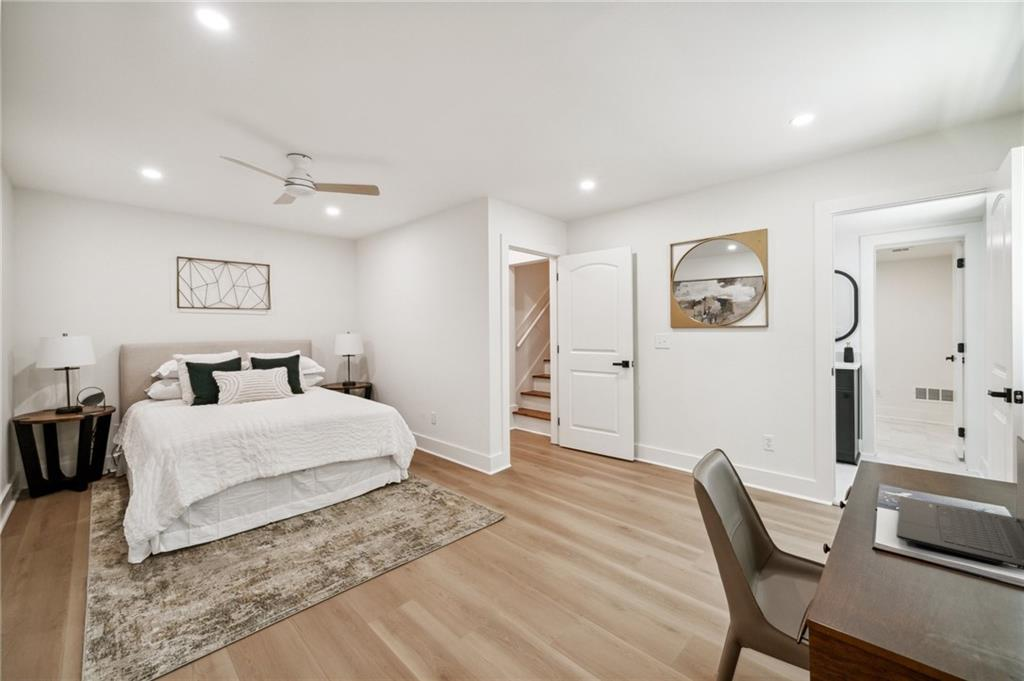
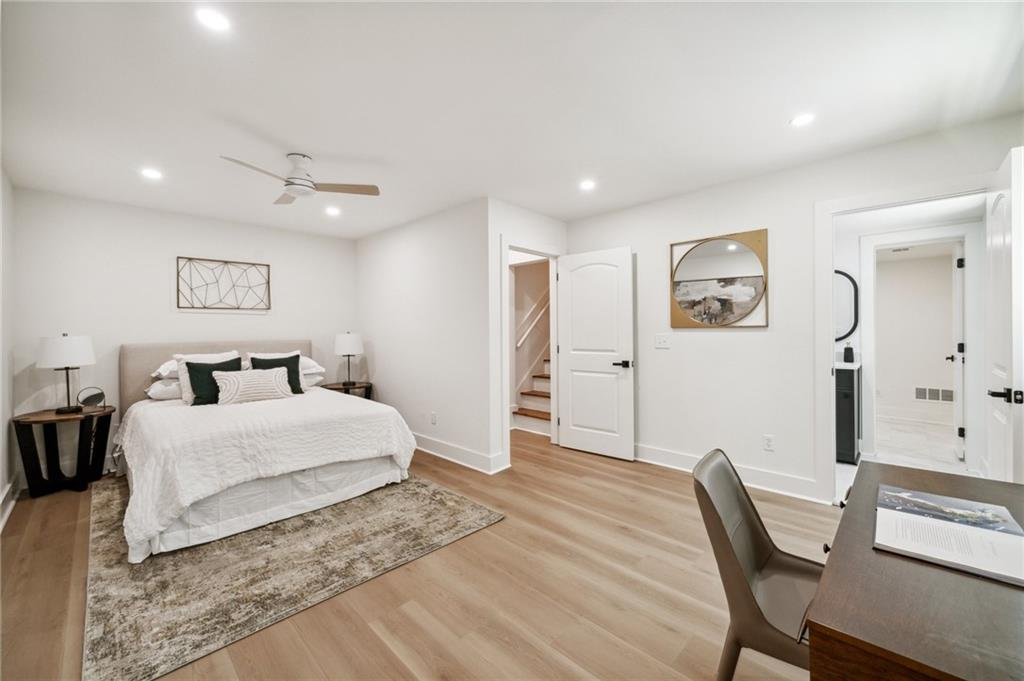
- laptop [896,435,1024,571]
